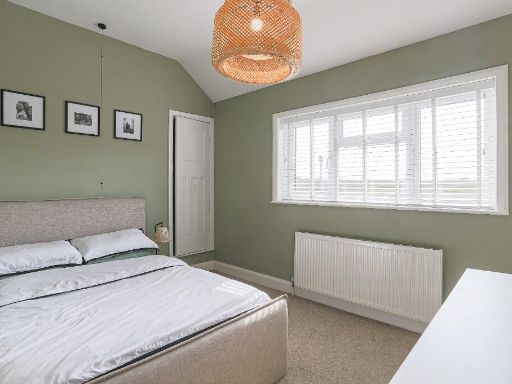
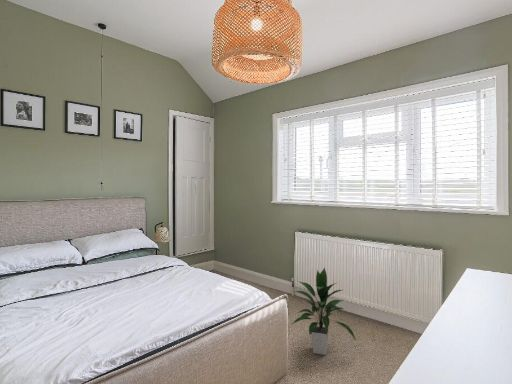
+ indoor plant [291,267,357,356]
